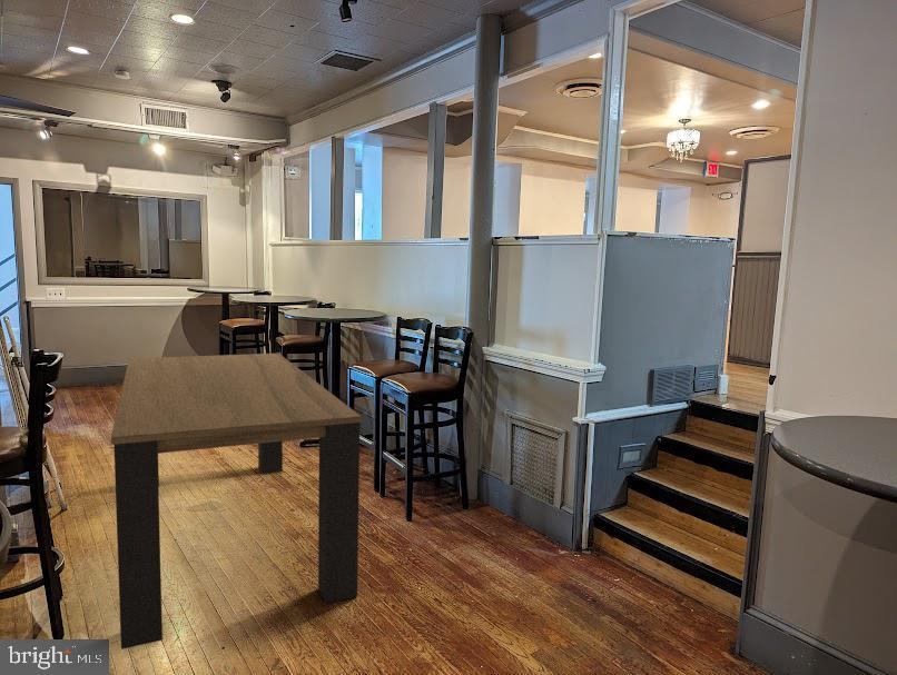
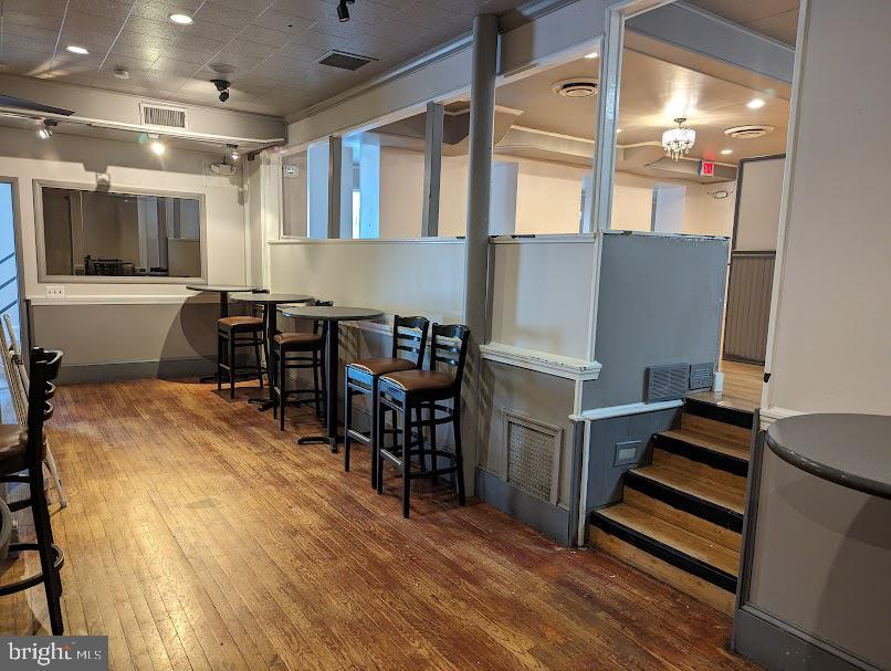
- dining table [110,353,362,651]
